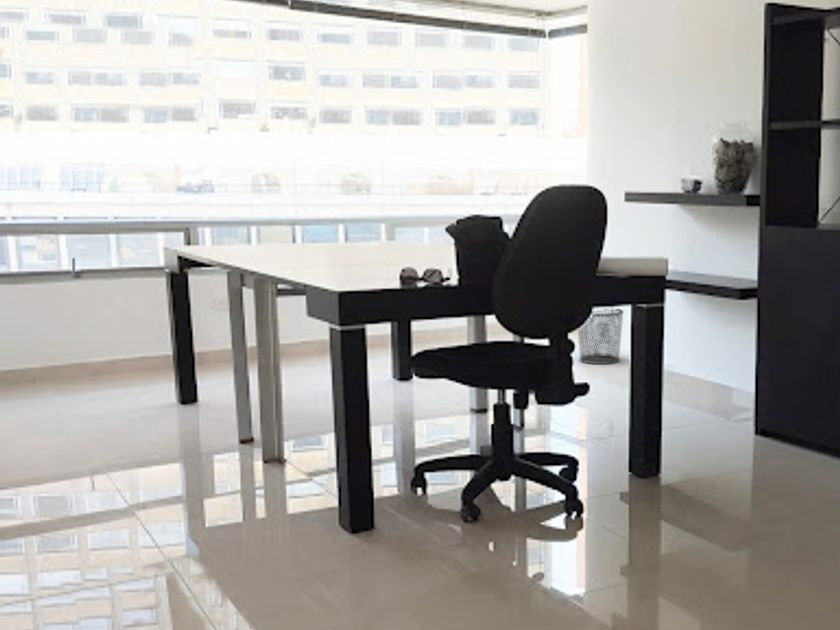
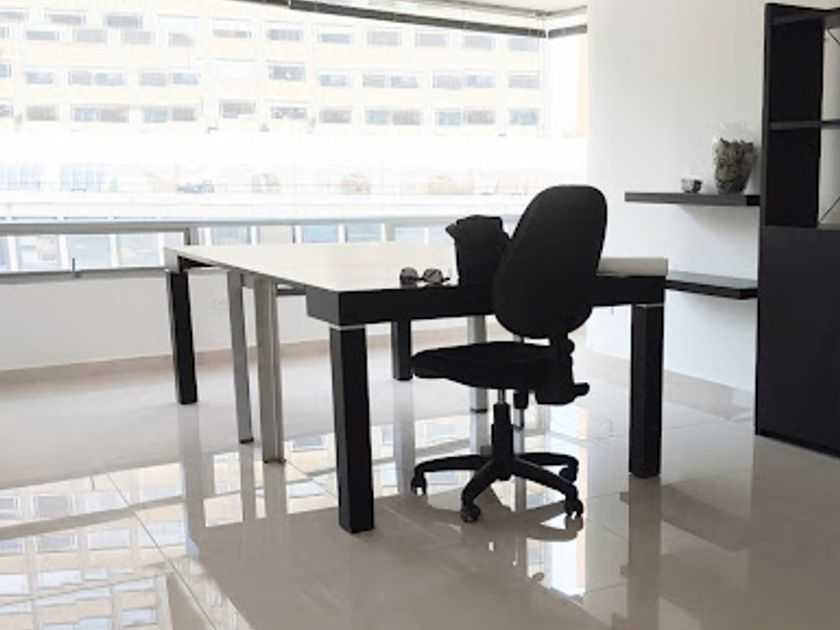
- waste bin [577,307,625,365]
